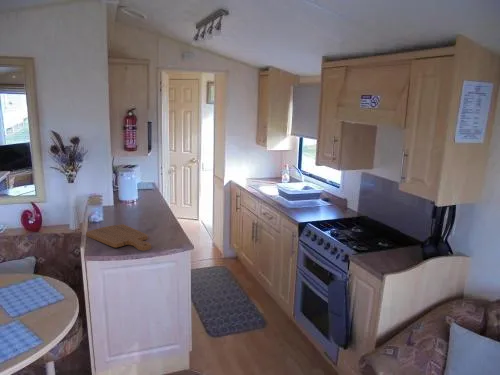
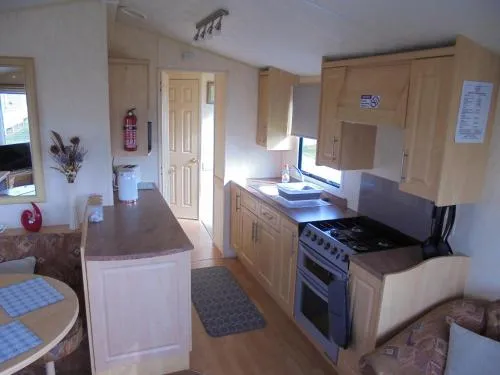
- cutting board [85,223,152,252]
